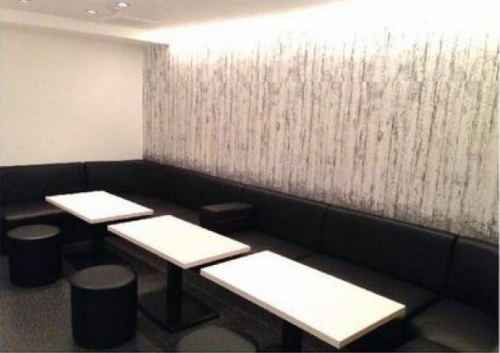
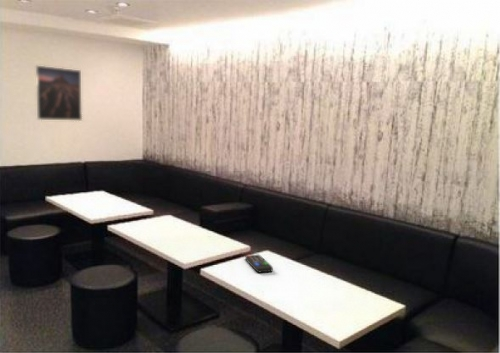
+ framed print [35,65,83,122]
+ remote control [244,254,274,274]
